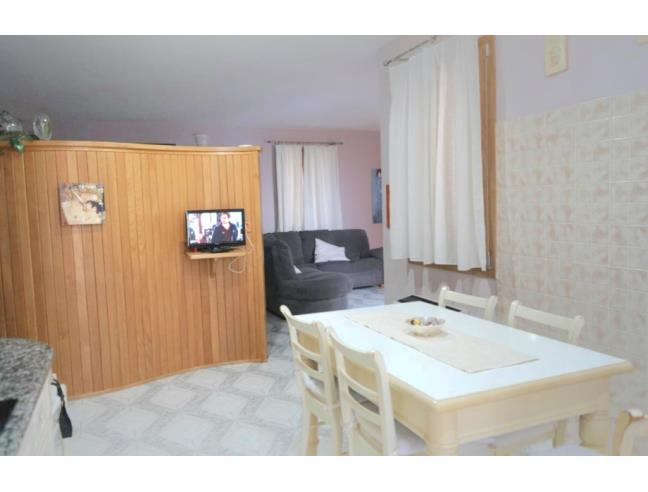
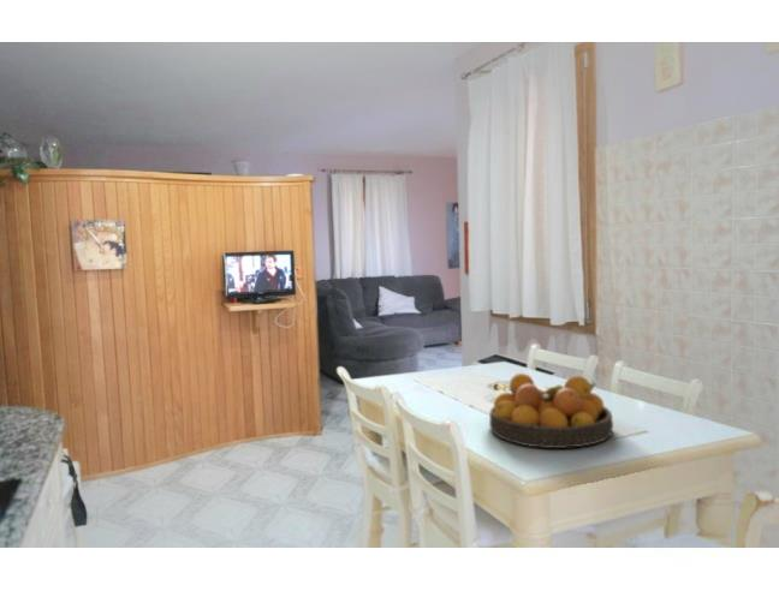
+ fruit bowl [488,372,614,449]
